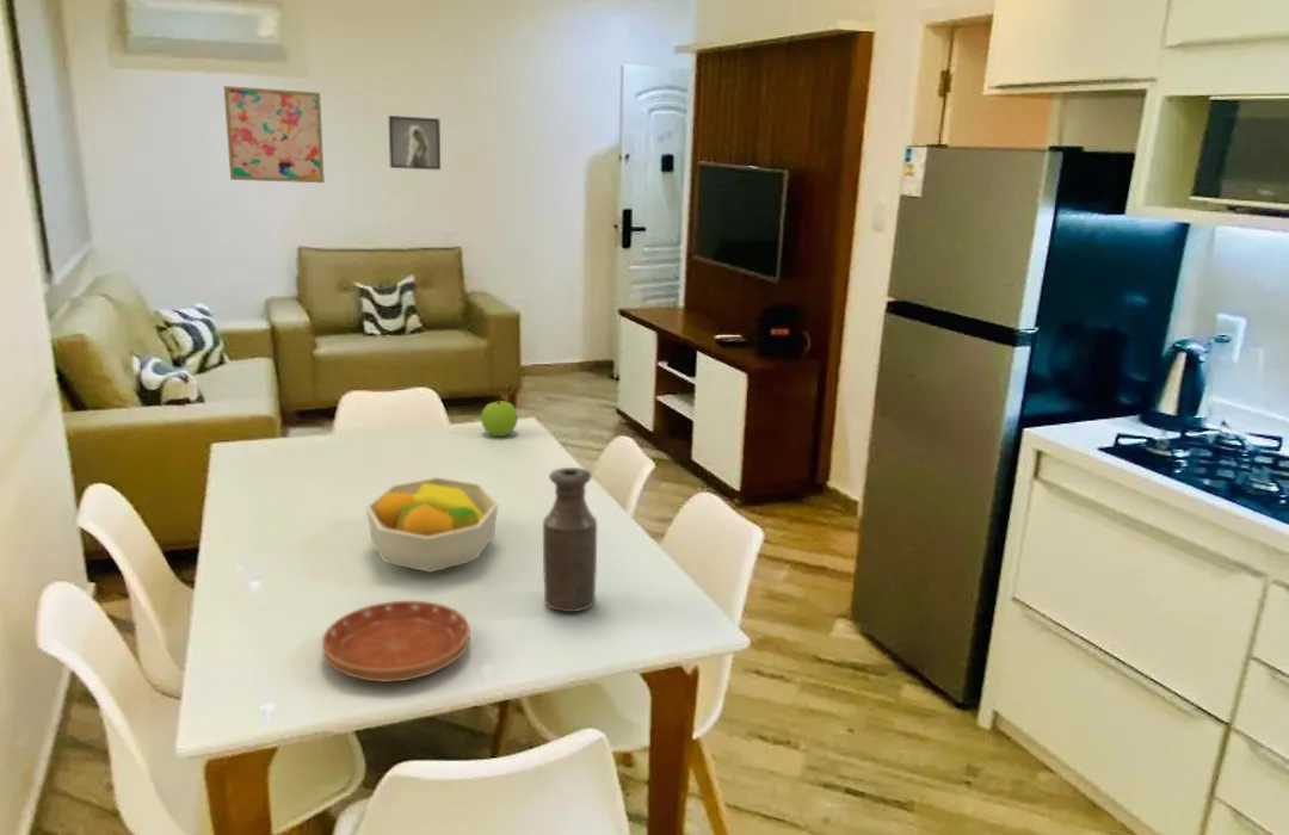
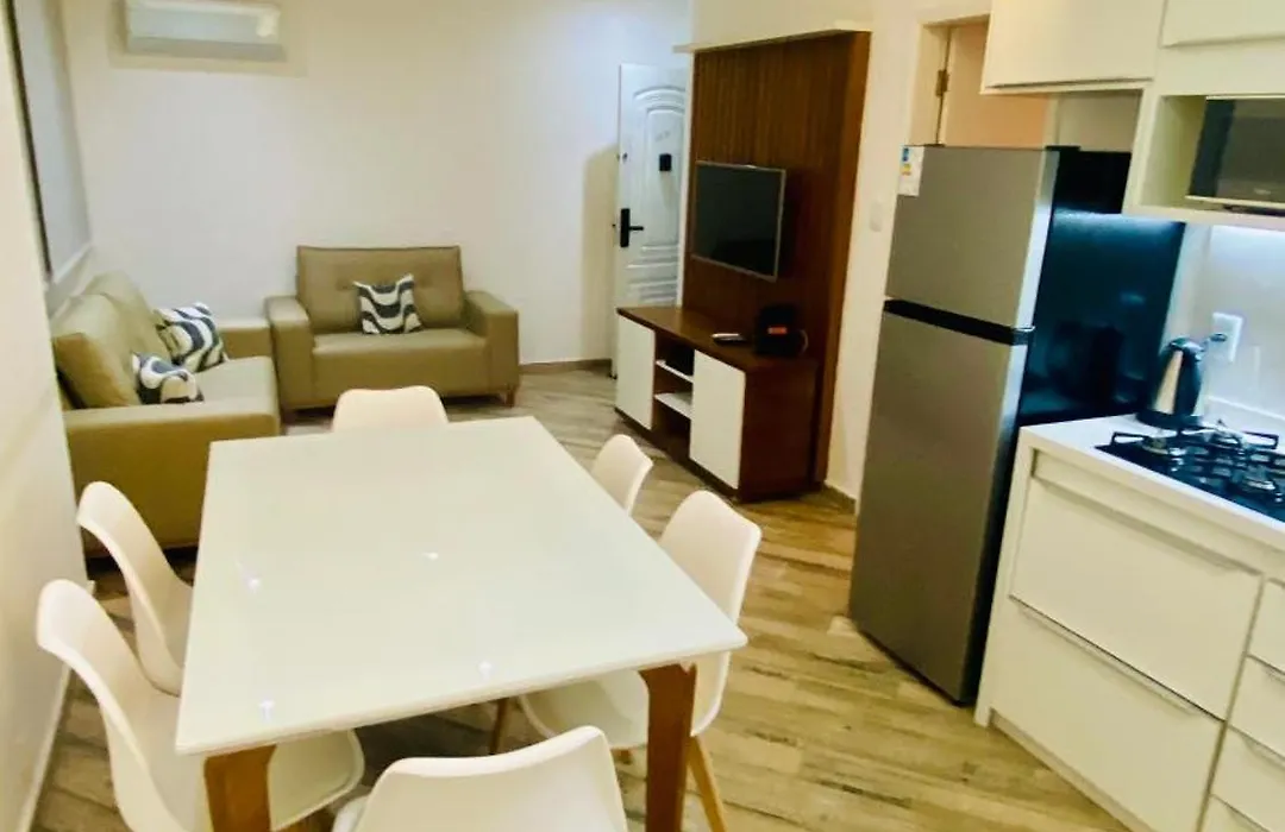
- fruit bowl [365,476,499,574]
- bottle [542,466,598,613]
- wall art [223,85,326,184]
- saucer [321,600,471,684]
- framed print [388,115,442,171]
- apple [480,400,519,438]
